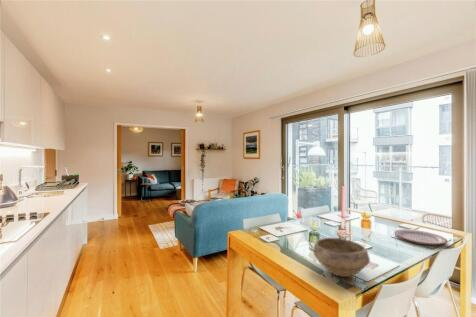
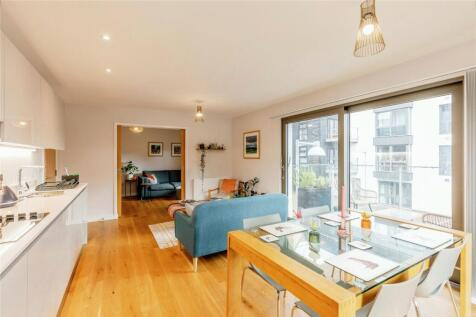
- plate [394,228,448,246]
- bowl [313,237,371,278]
